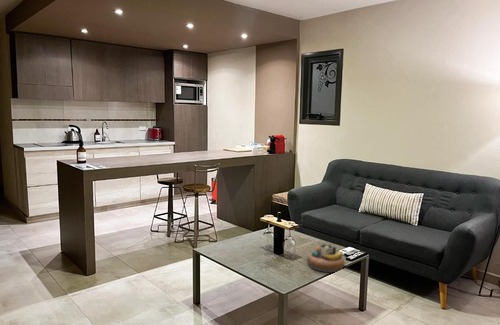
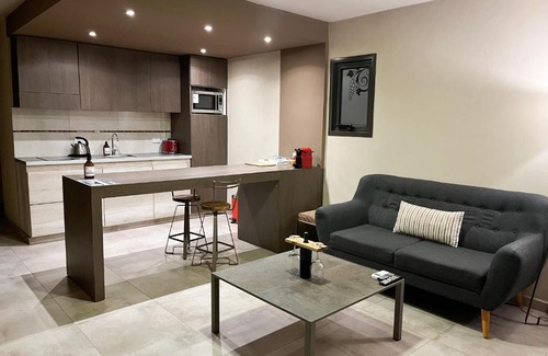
- decorative bowl [306,243,345,273]
